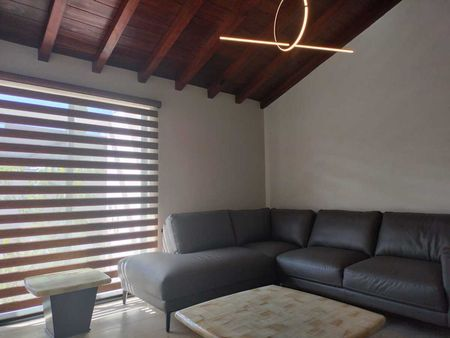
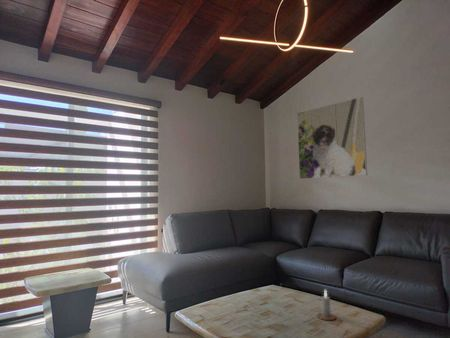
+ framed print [296,96,368,180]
+ candle [316,288,337,321]
